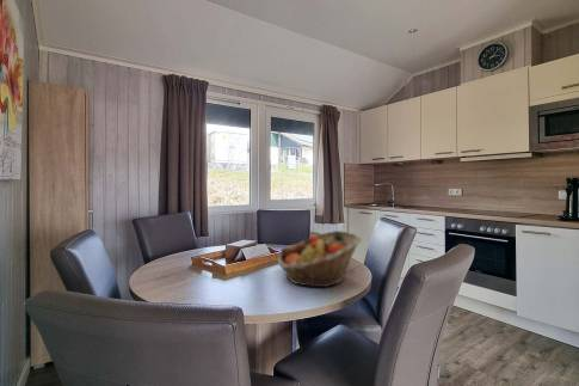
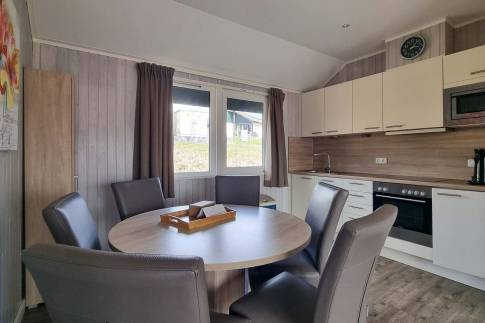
- fruit basket [276,229,363,288]
